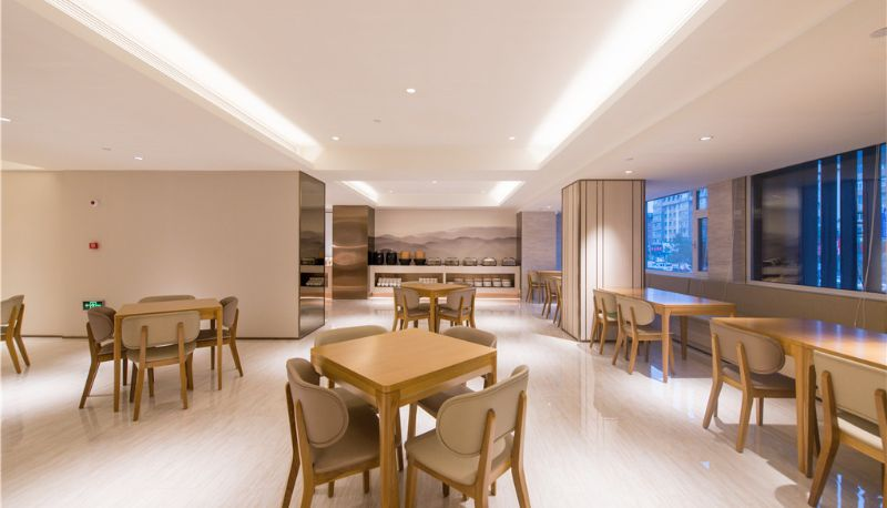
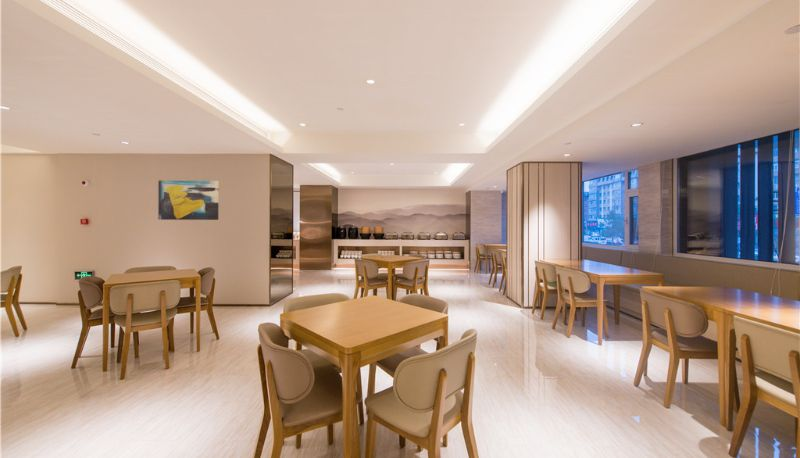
+ wall art [157,179,220,221]
